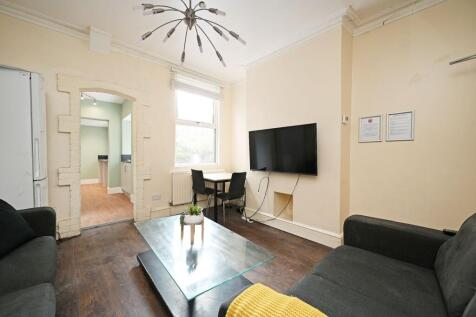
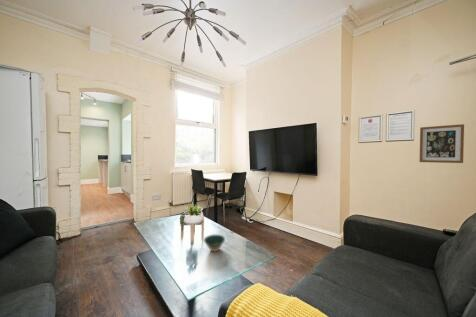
+ wall art [418,123,465,164]
+ bowl [203,234,226,253]
